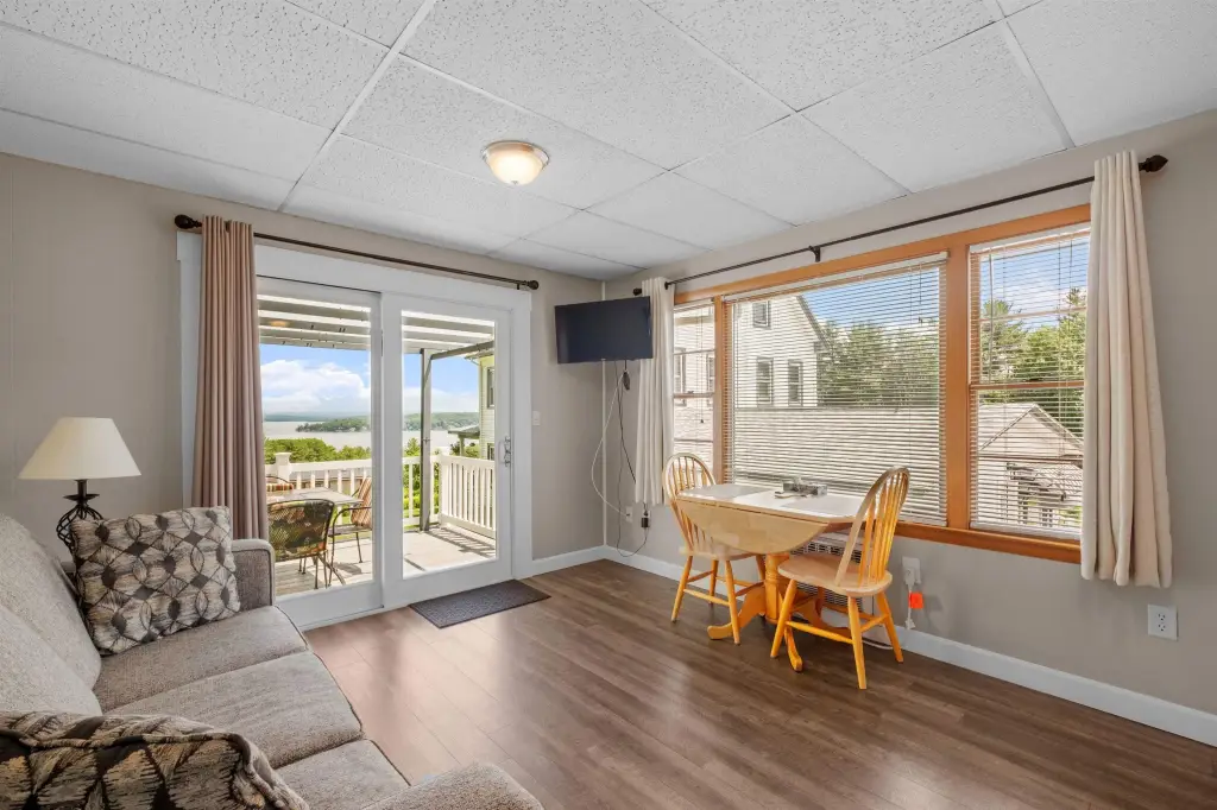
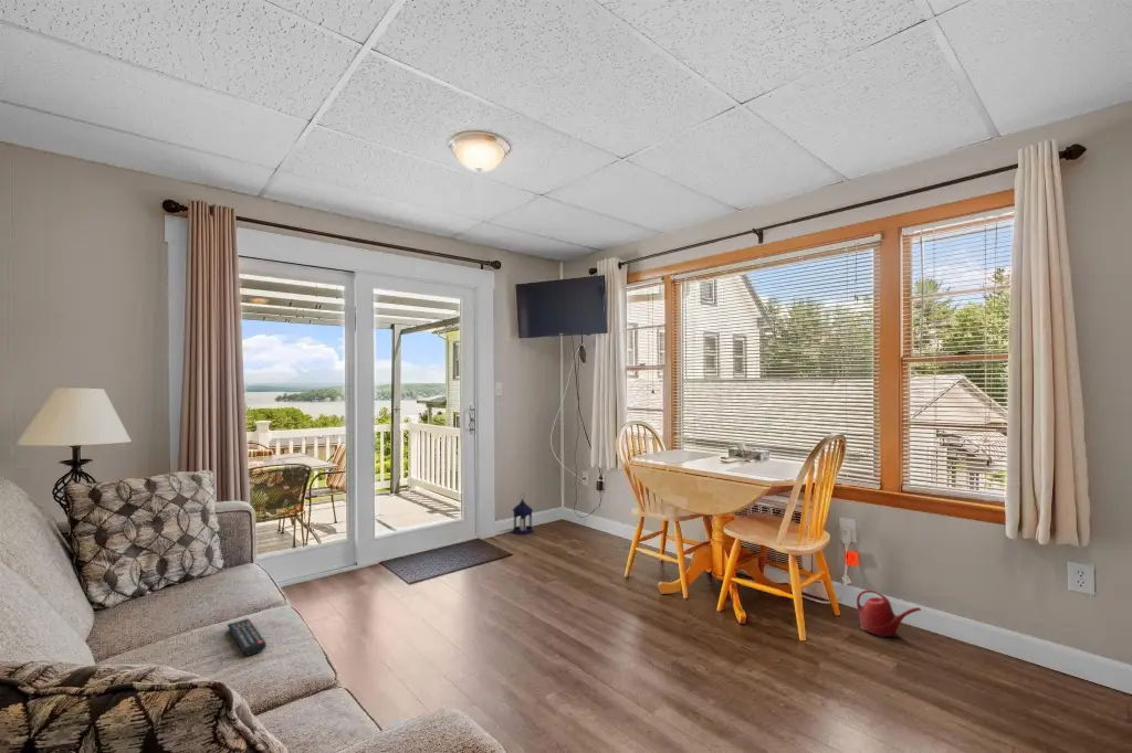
+ watering can [856,588,923,638]
+ remote control [227,617,268,657]
+ lantern [512,494,534,535]
